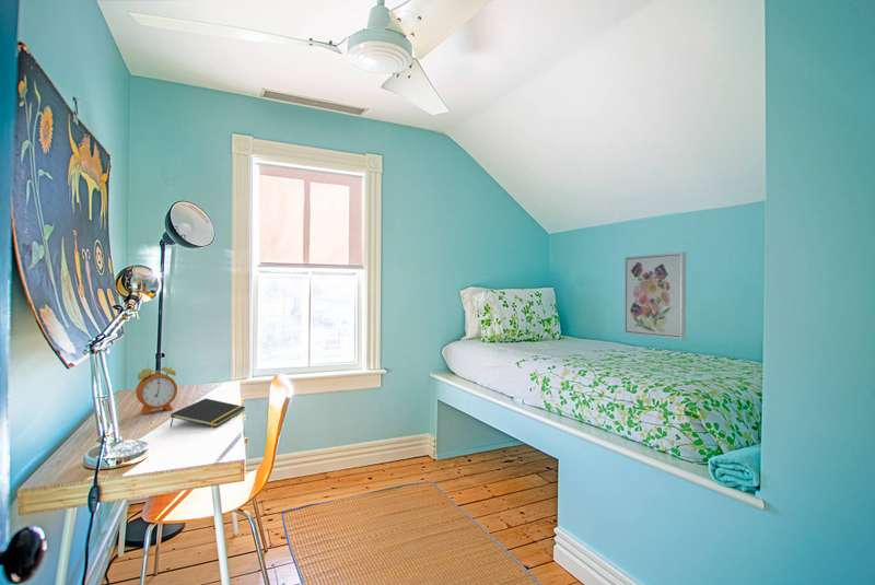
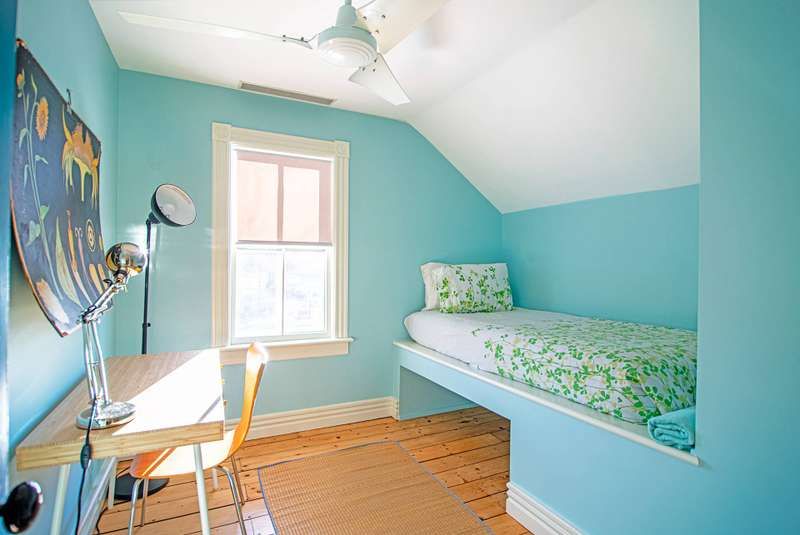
- notepad [170,398,246,428]
- wall art [623,251,687,340]
- alarm clock [135,359,178,416]
